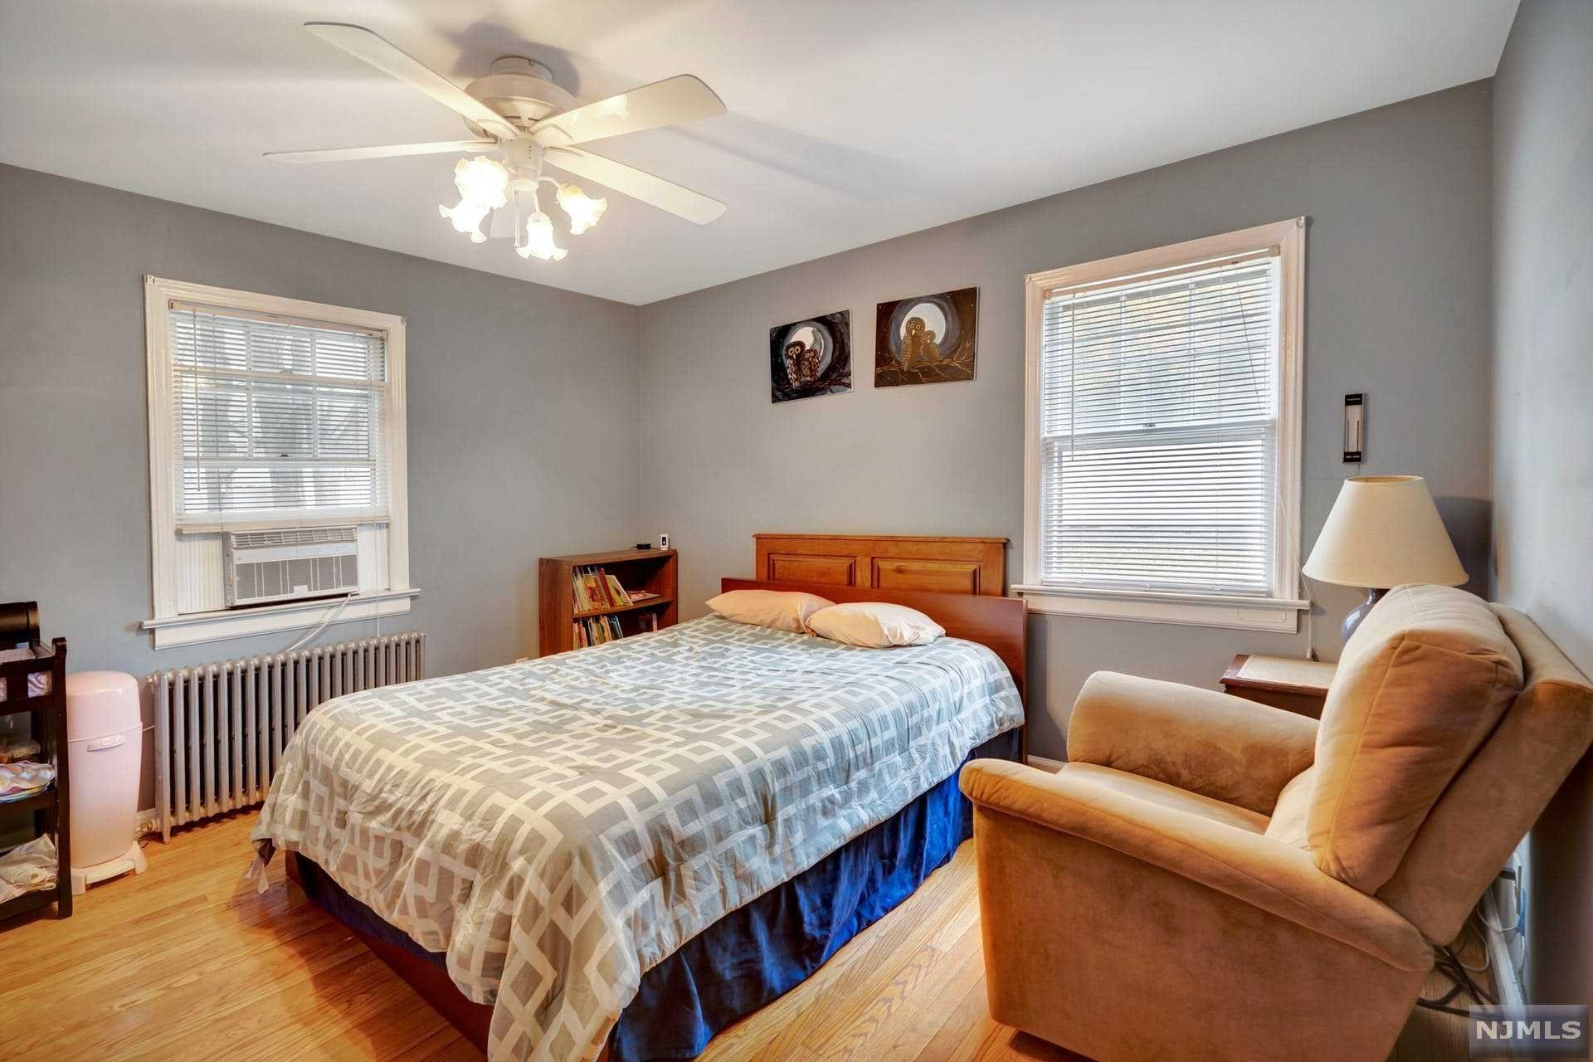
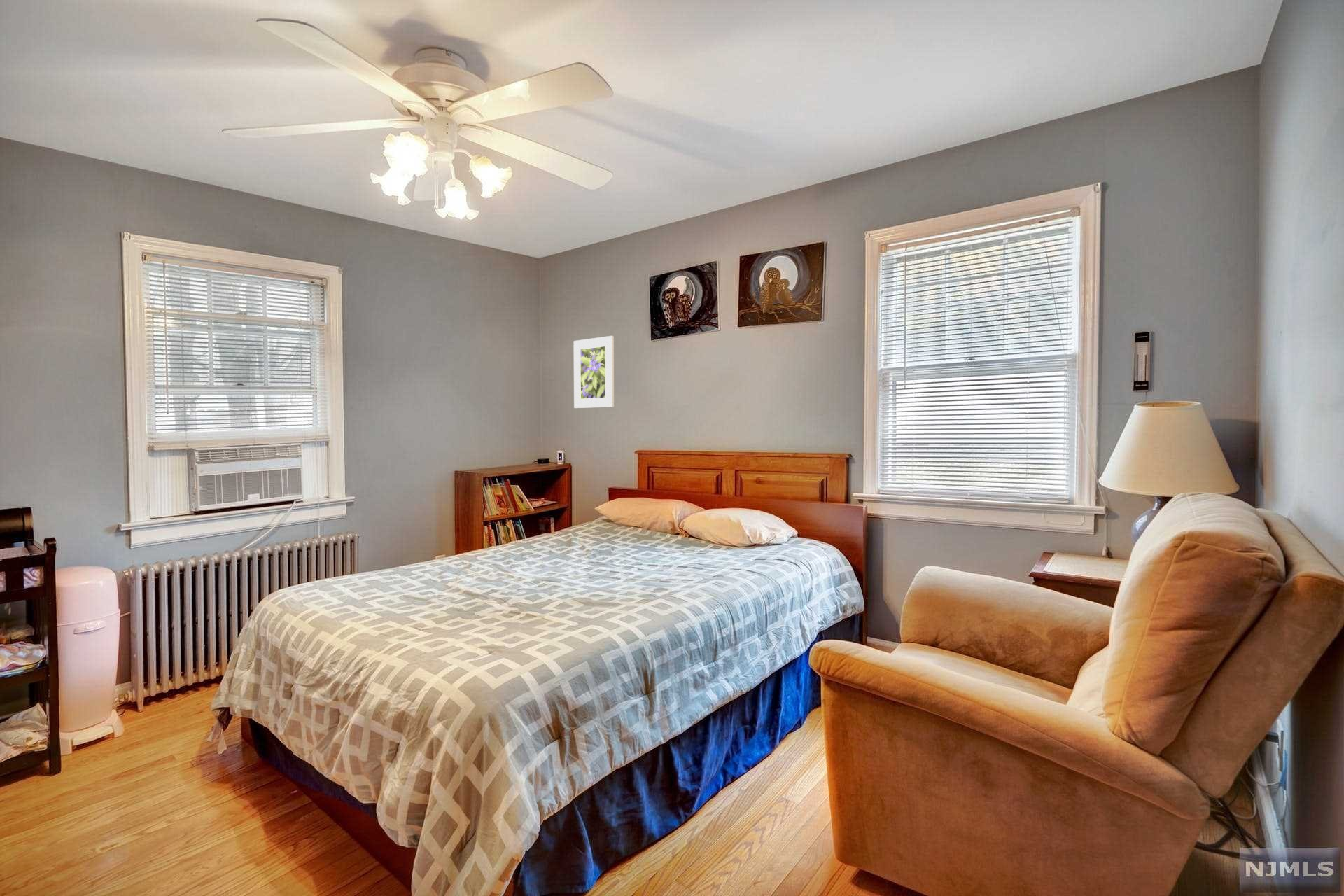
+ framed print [573,335,615,409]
